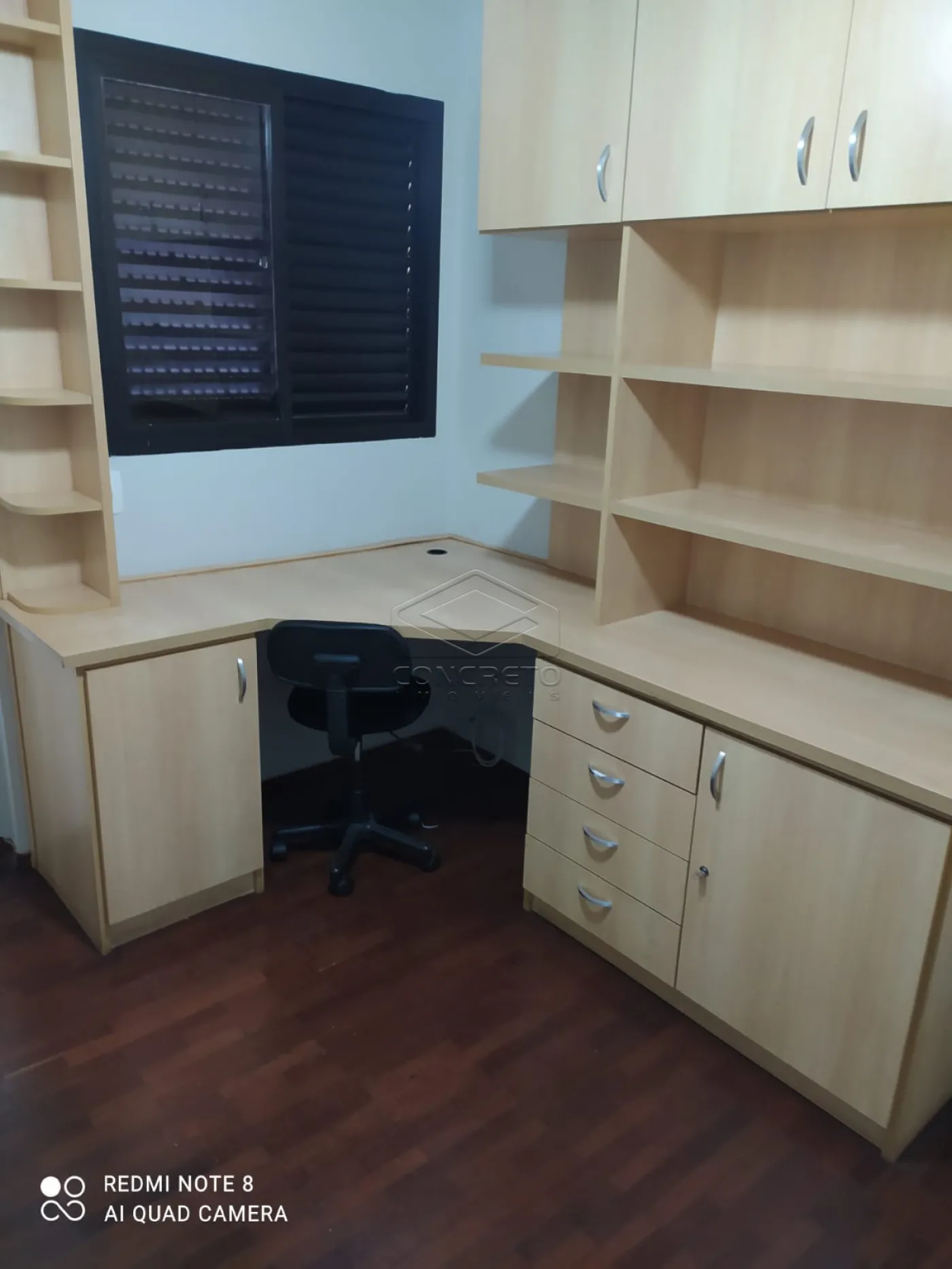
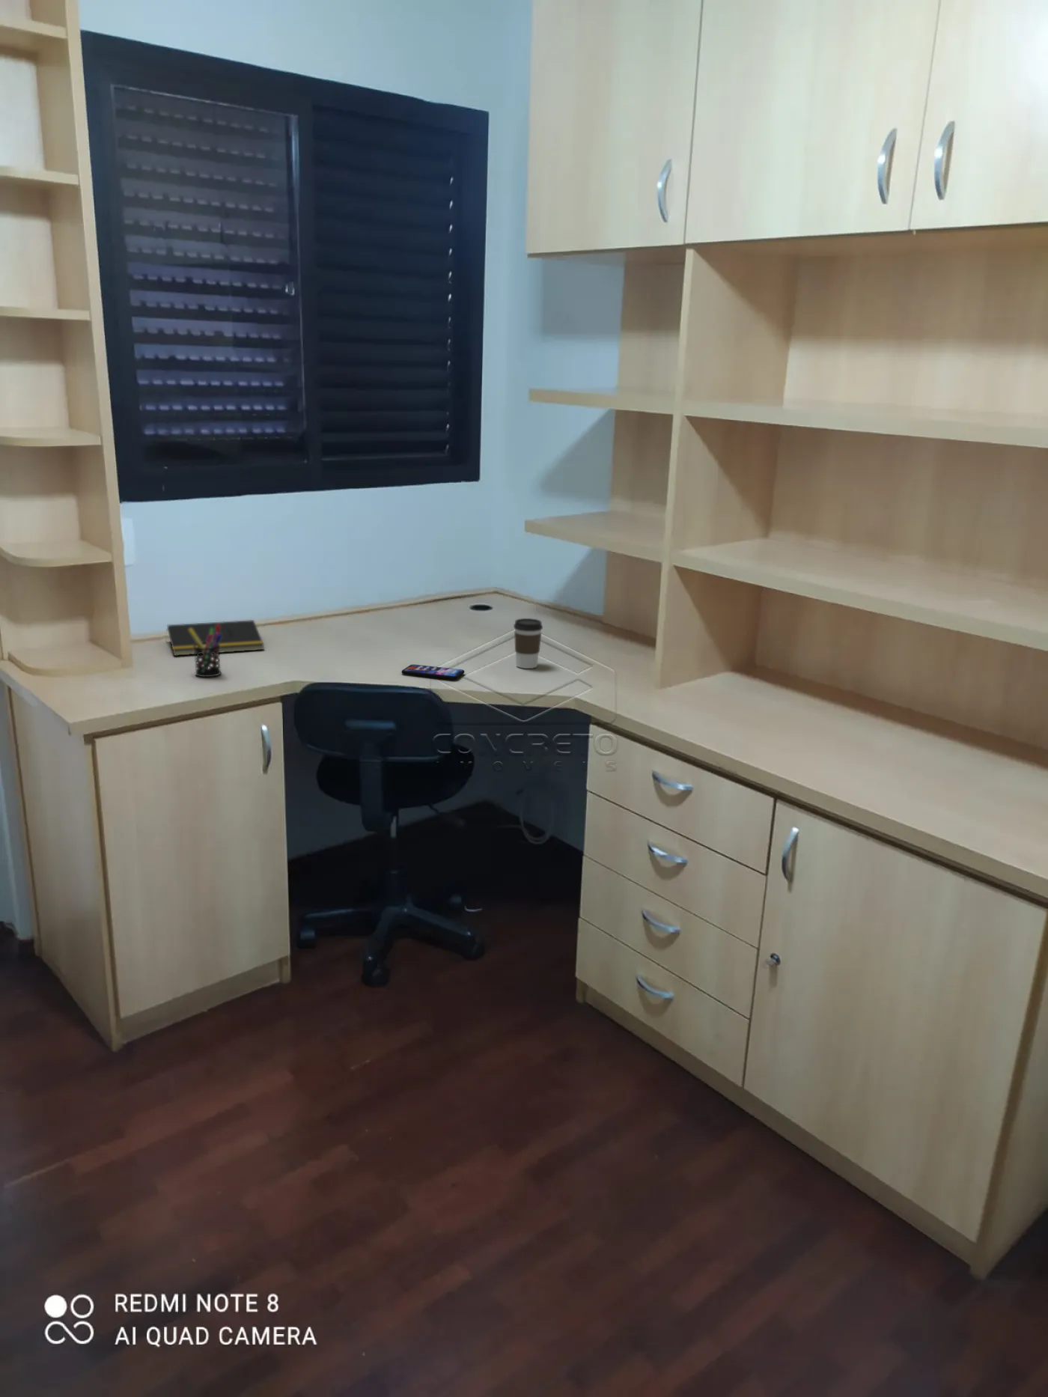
+ pen holder [188,624,221,677]
+ notepad [165,619,265,656]
+ coffee cup [513,618,544,669]
+ smartphone [401,664,465,680]
